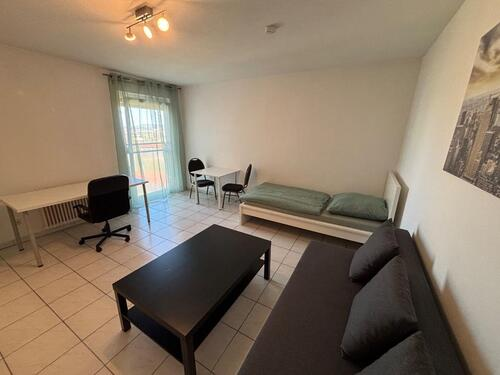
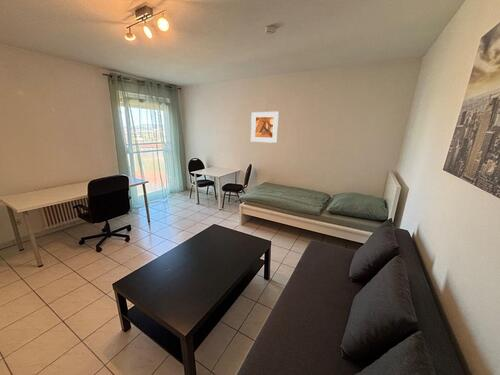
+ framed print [250,111,280,144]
